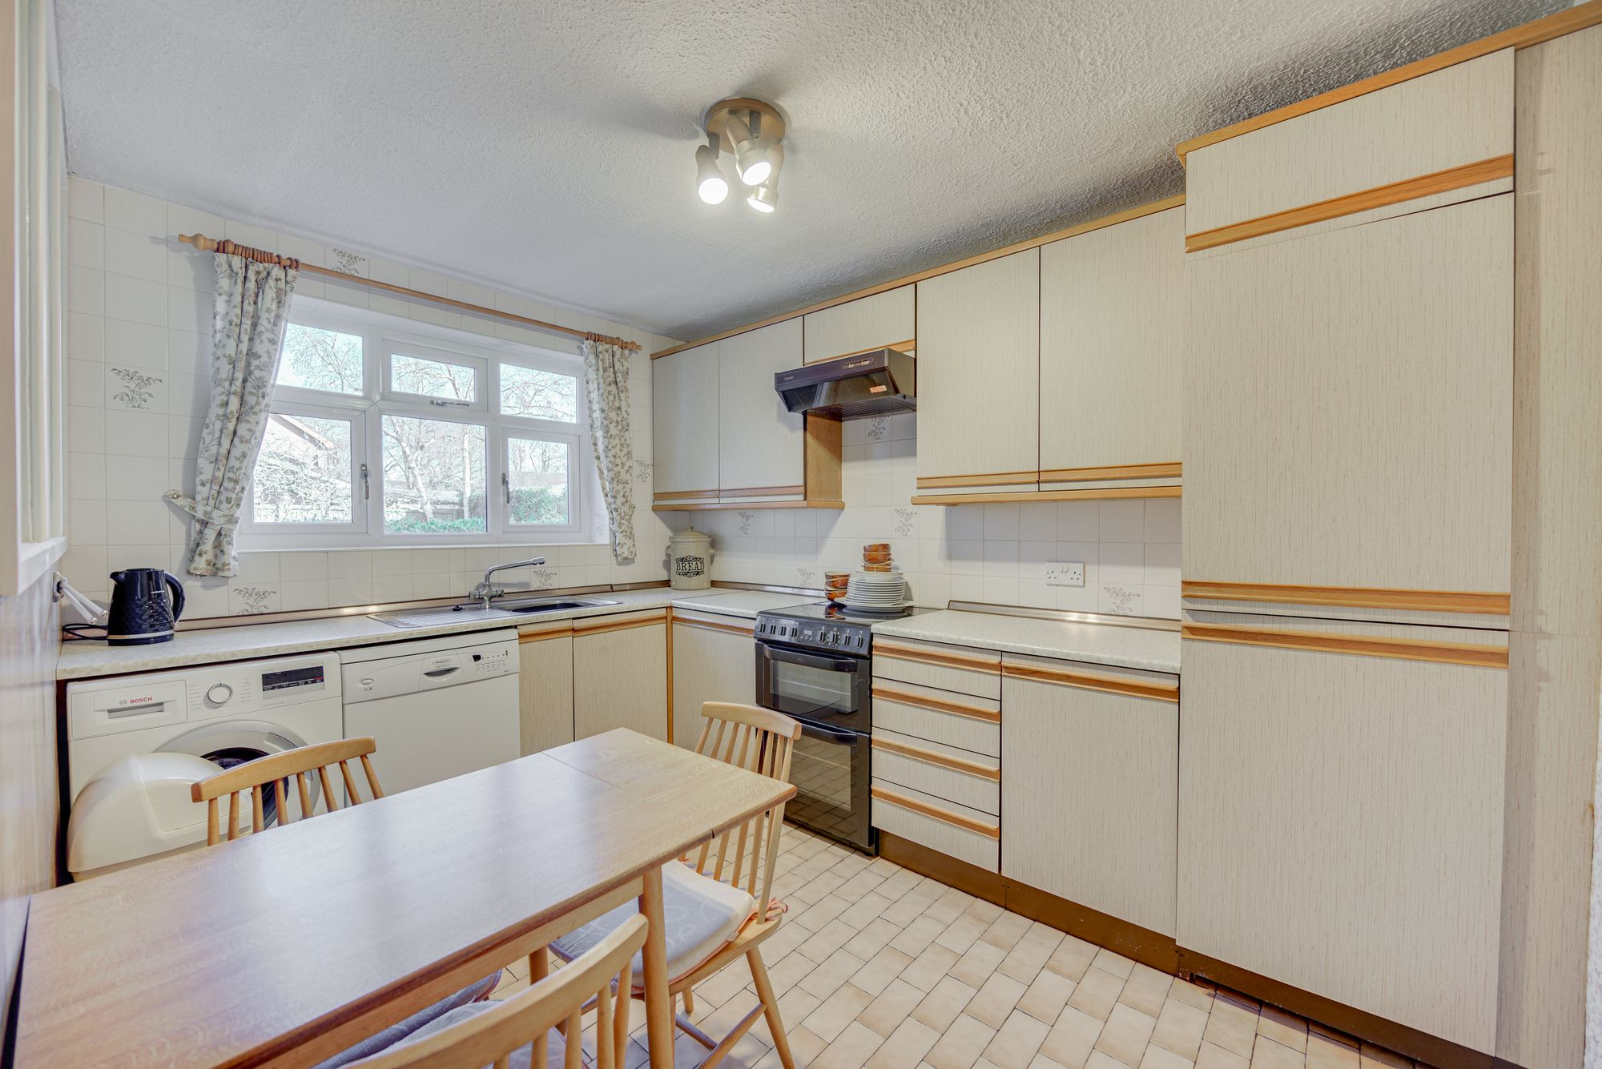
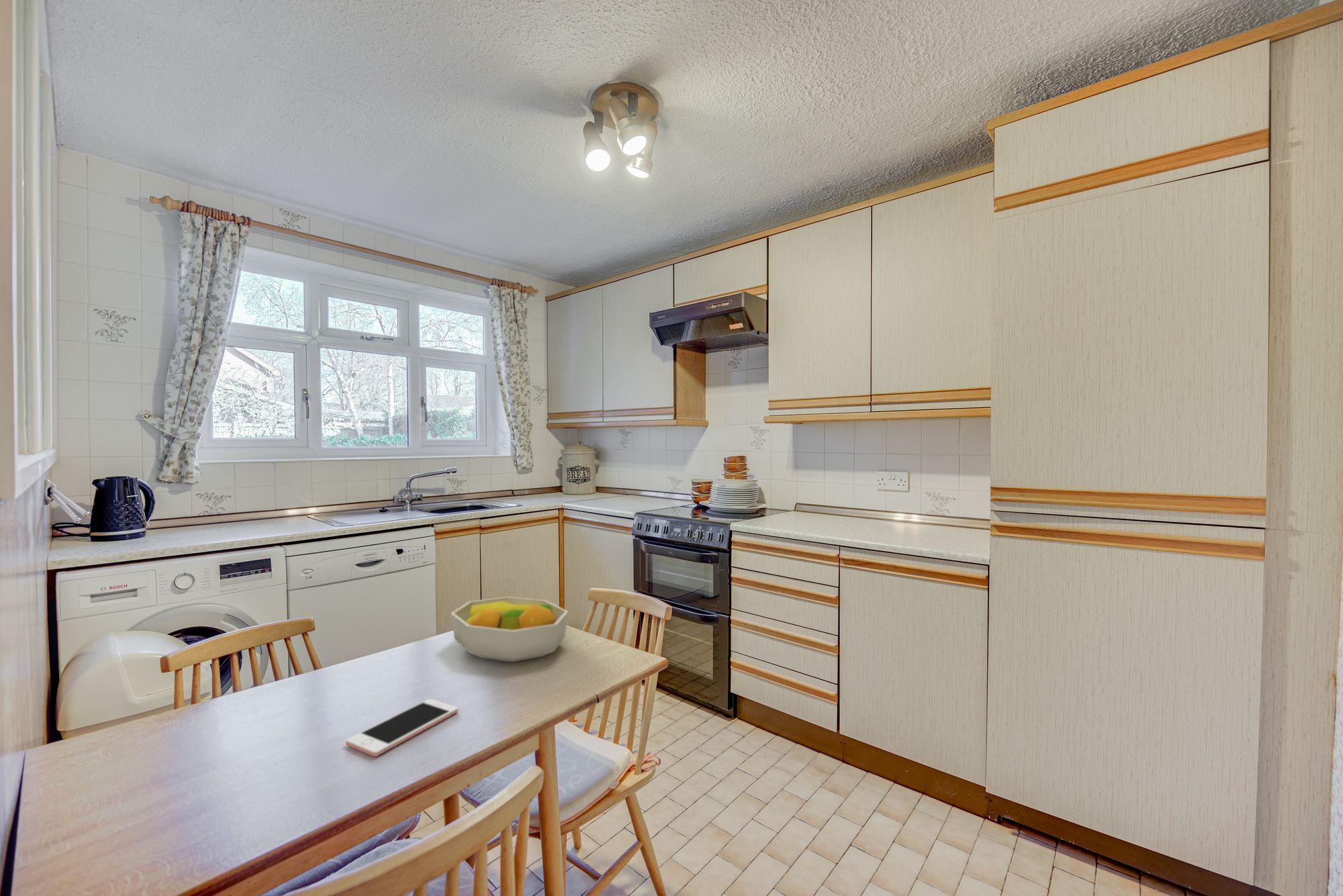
+ fruit bowl [450,596,569,663]
+ cell phone [345,698,459,757]
